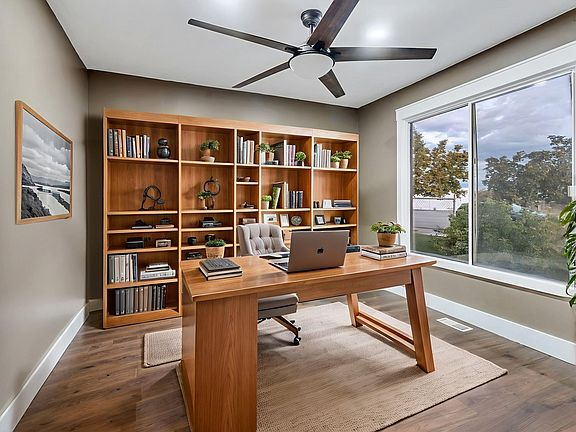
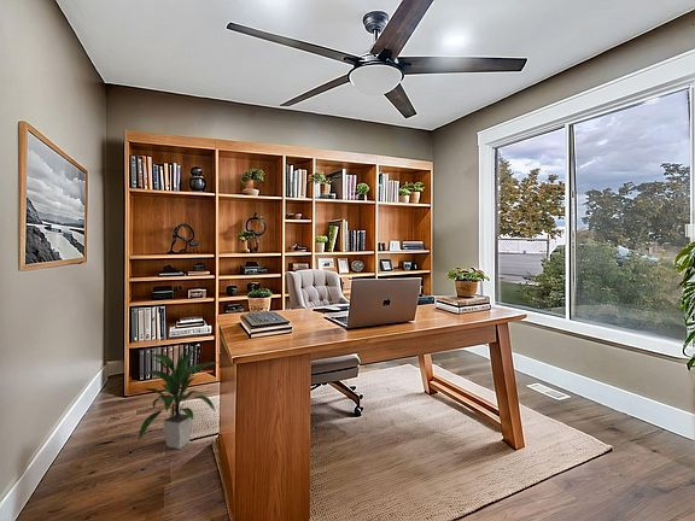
+ indoor plant [136,347,220,450]
